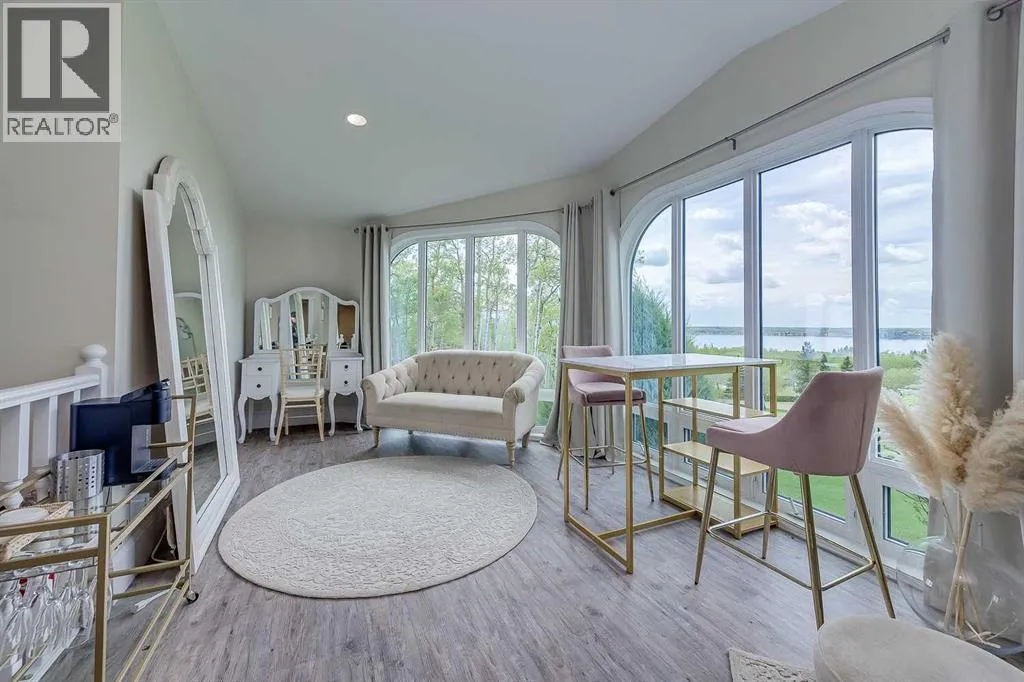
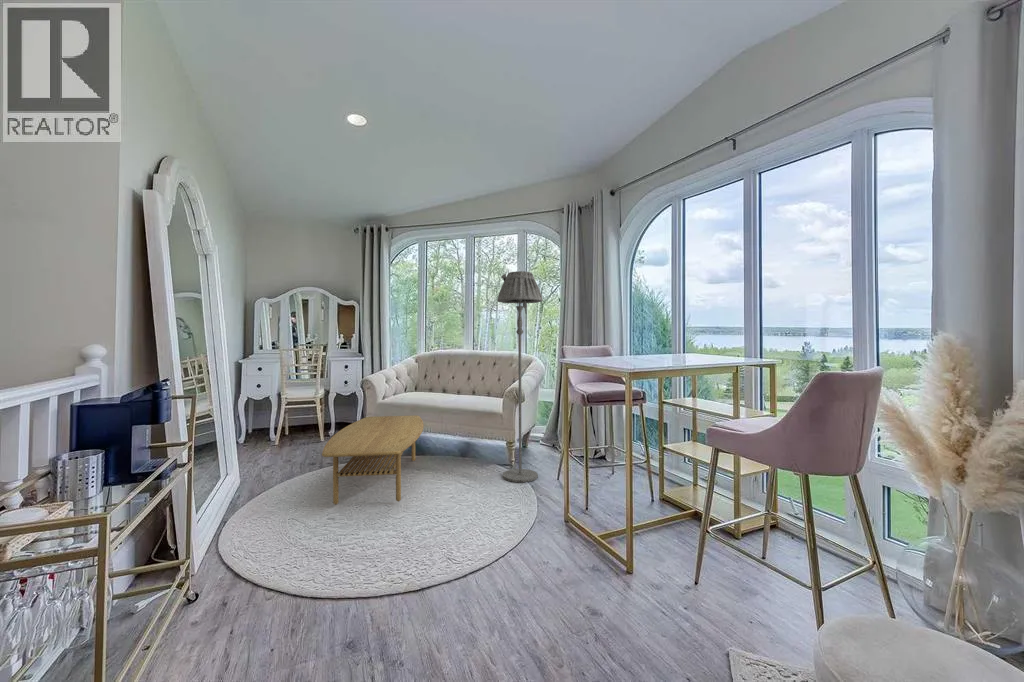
+ coffee table [321,415,425,505]
+ floor lamp [496,270,544,483]
